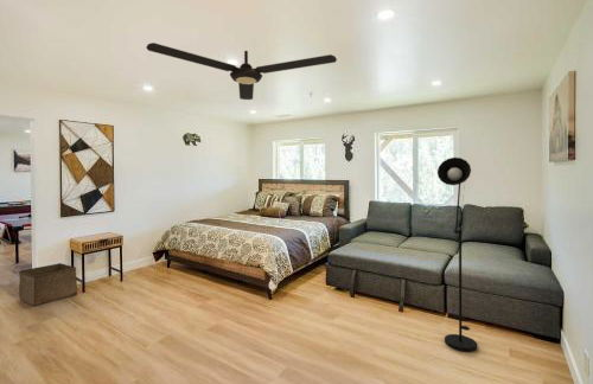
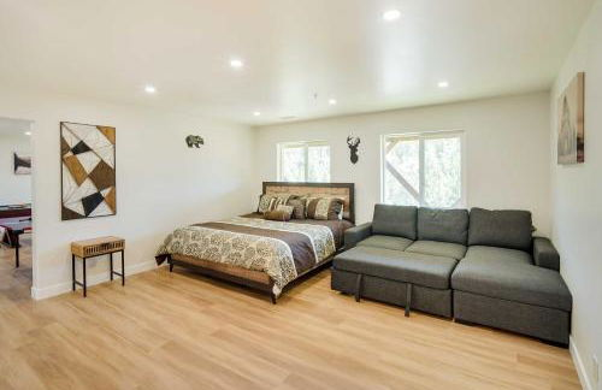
- floor lamp [436,156,479,352]
- storage bin [18,262,78,307]
- ceiling fan [145,41,338,101]
